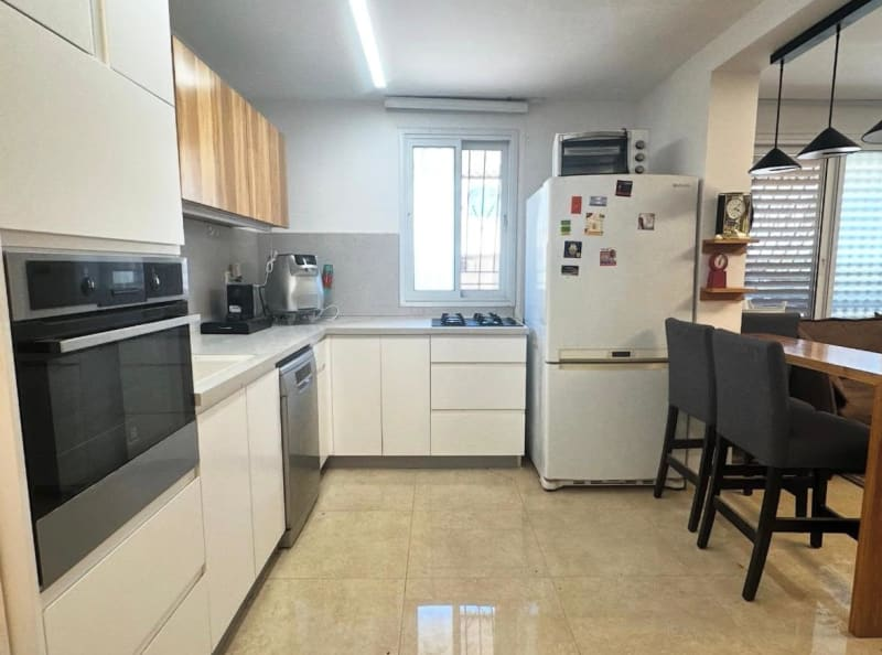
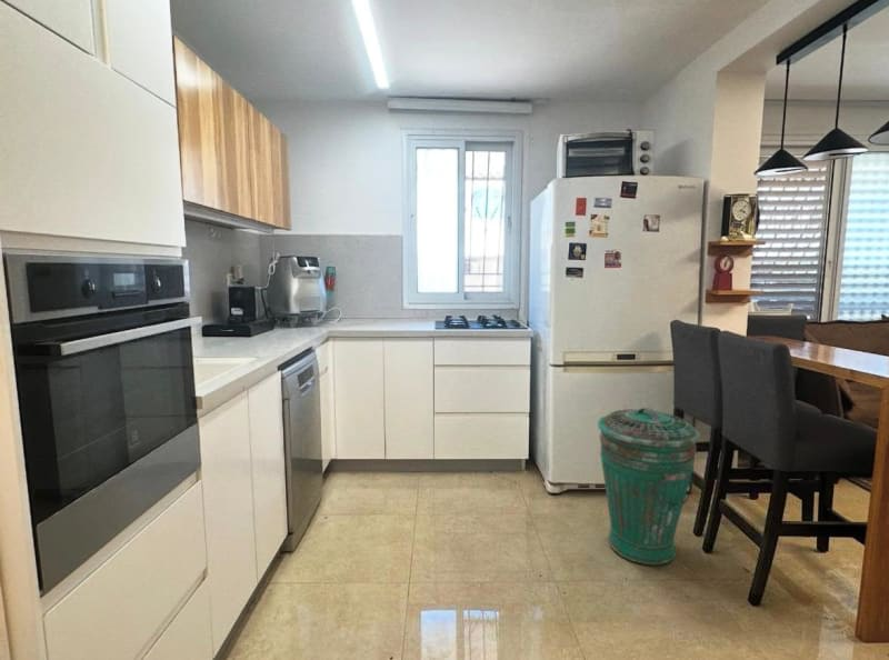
+ trash can [597,407,701,567]
